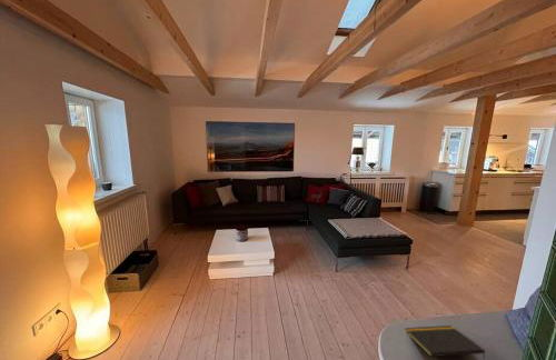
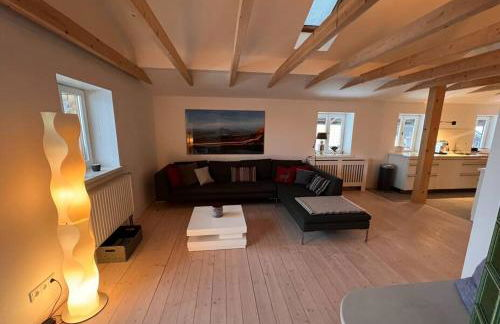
- notepad [405,324,486,360]
